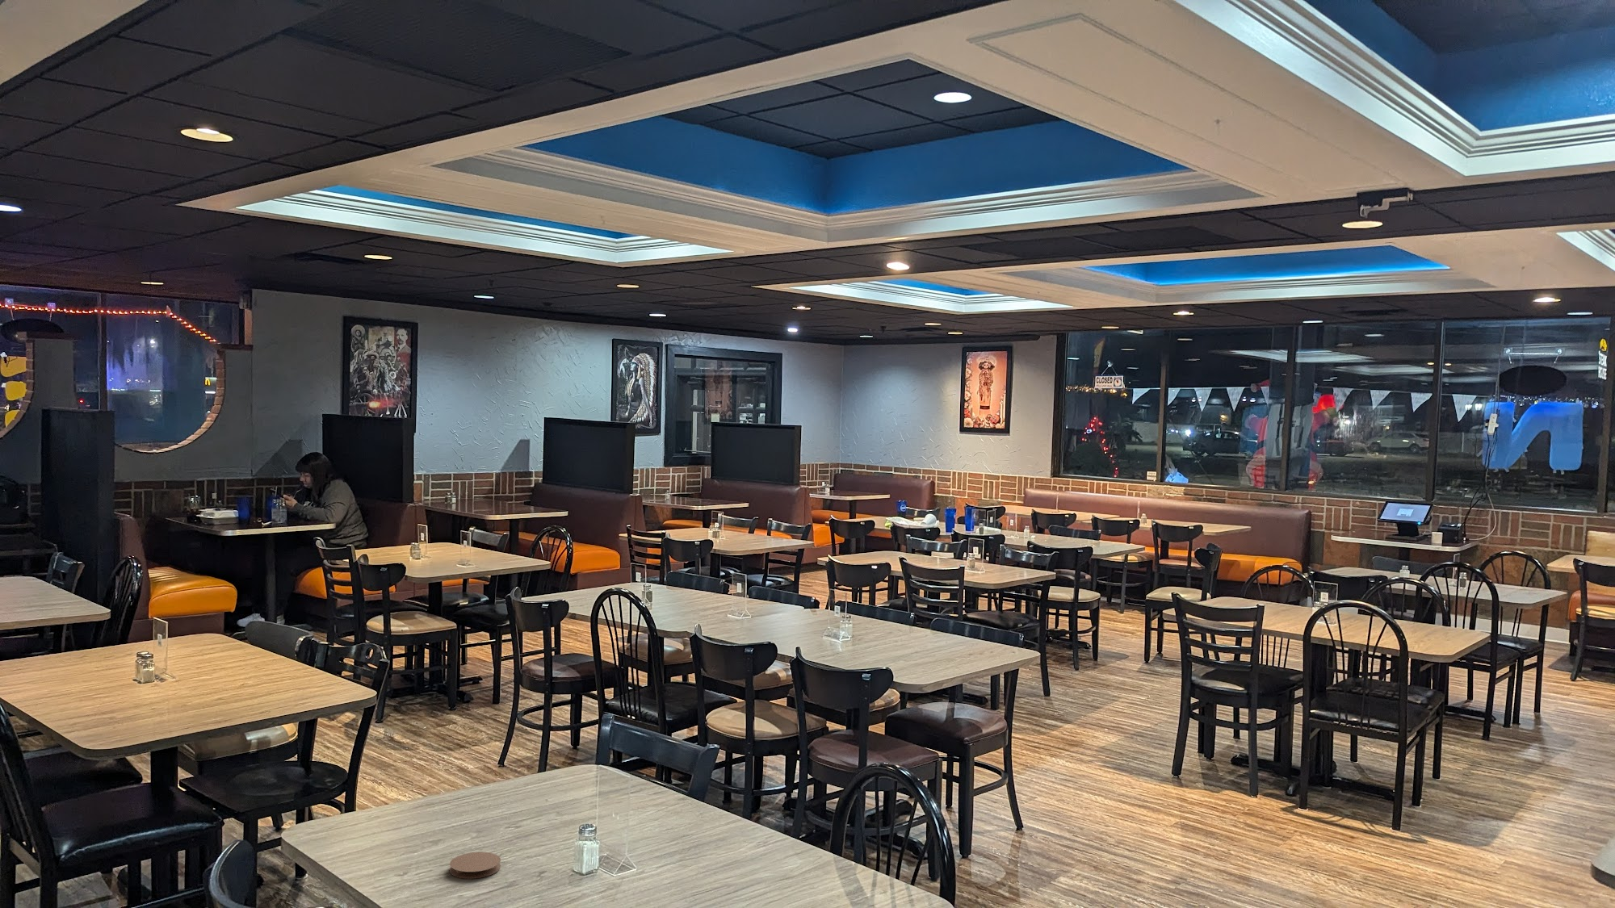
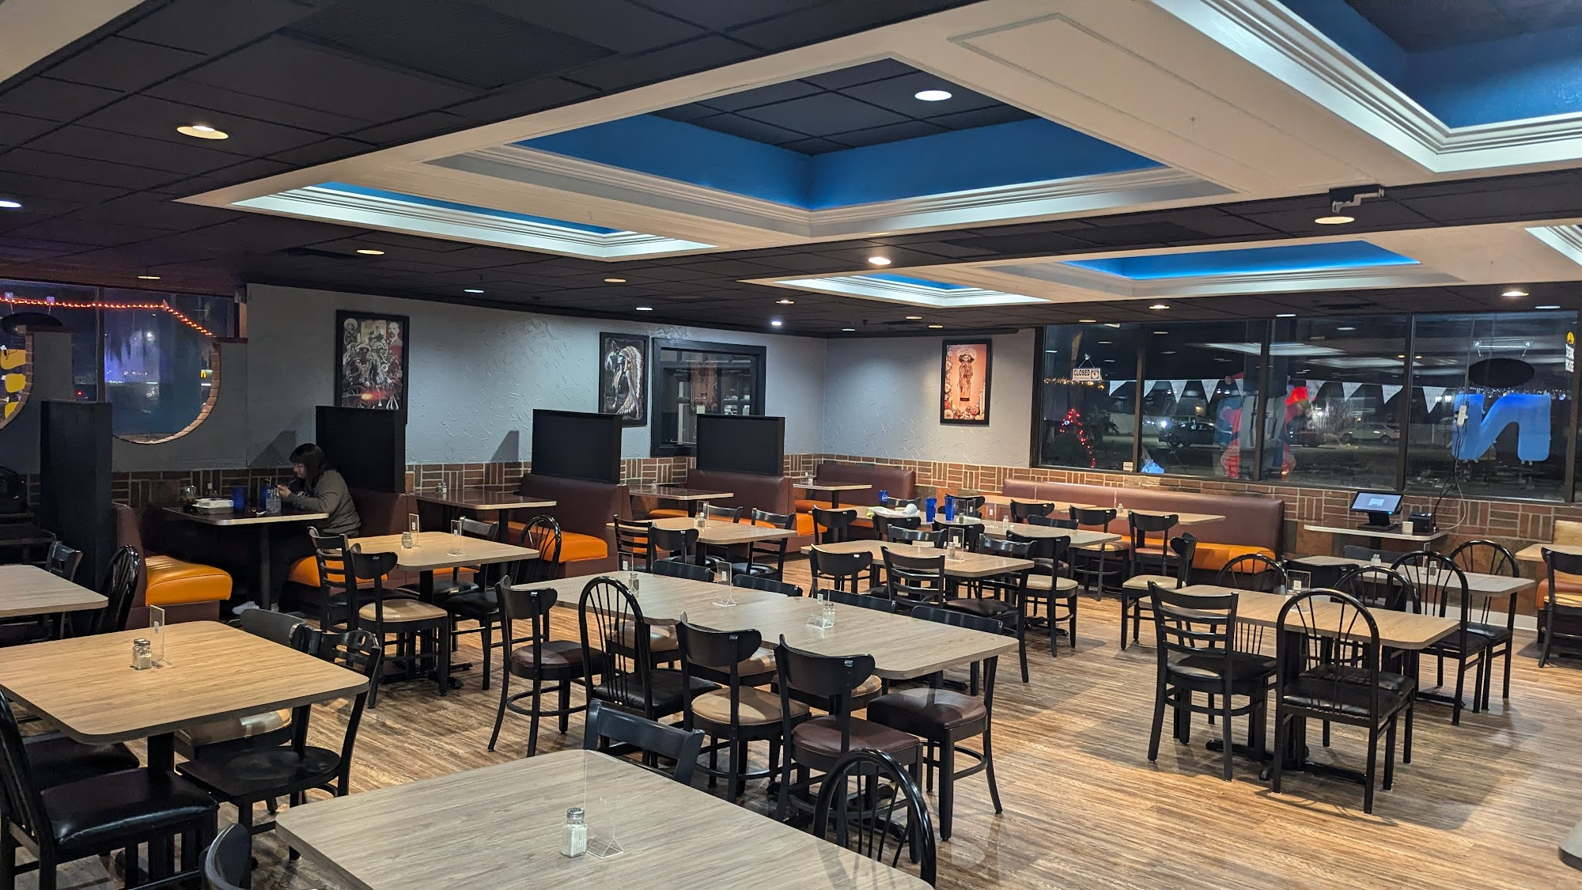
- coaster [449,851,501,880]
